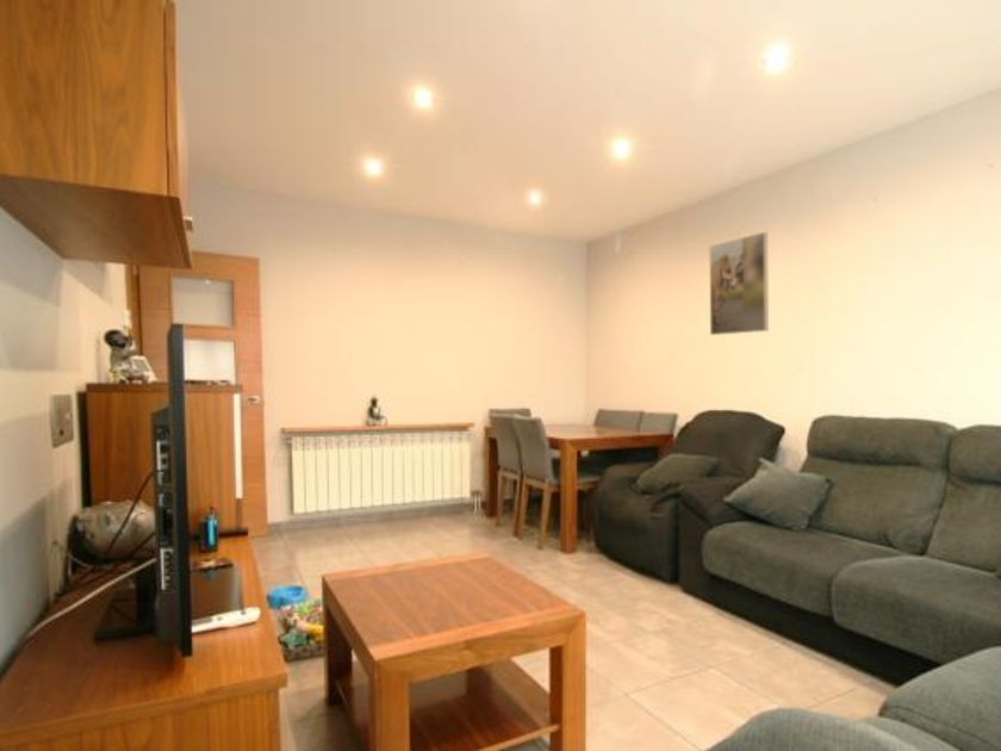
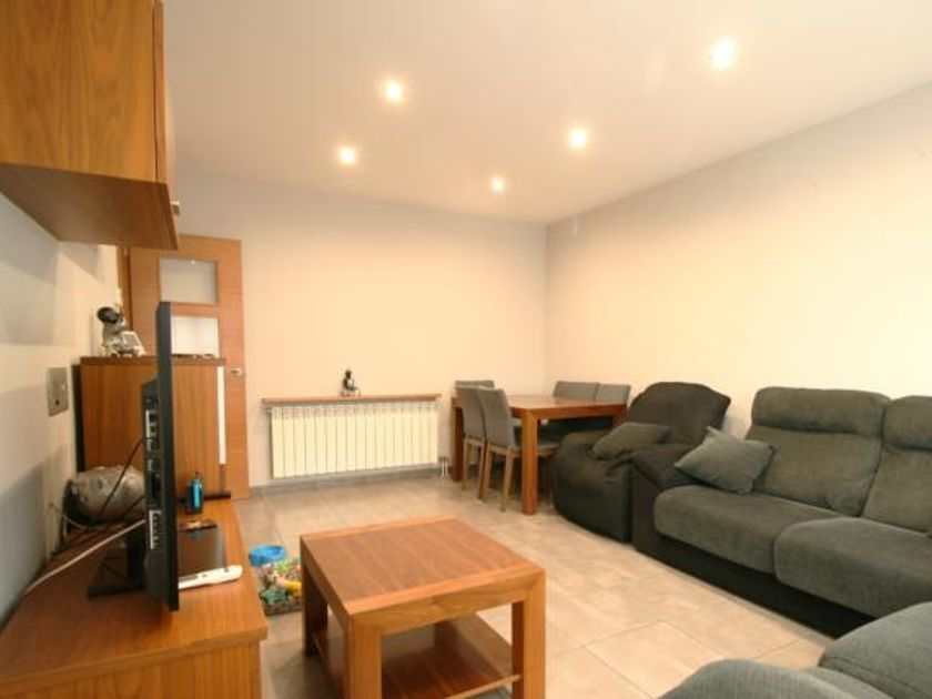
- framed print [708,231,770,336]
